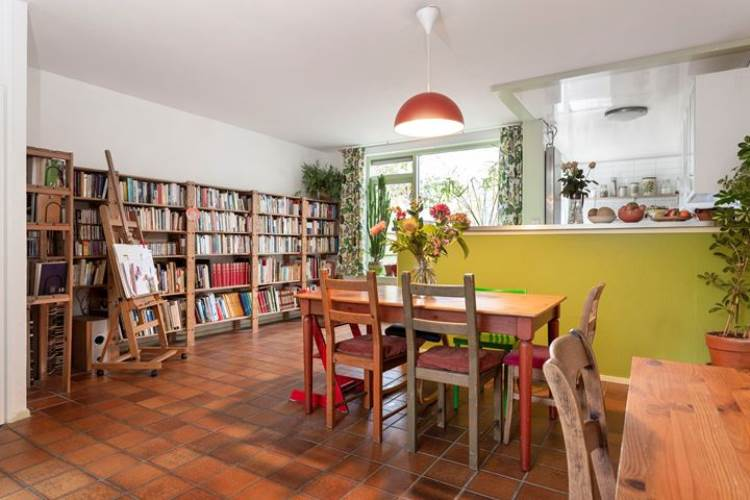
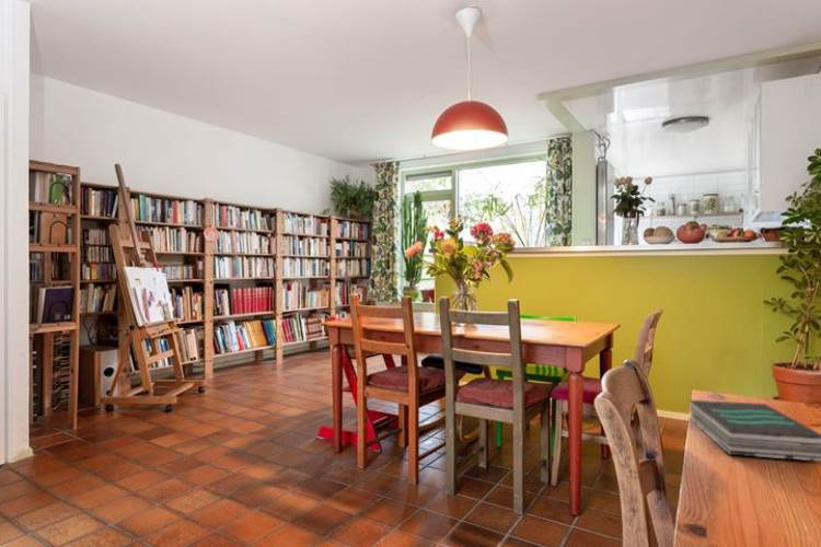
+ book [689,399,821,463]
